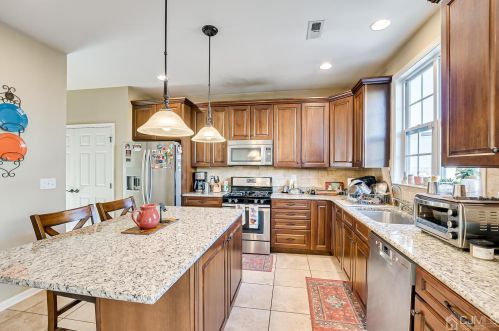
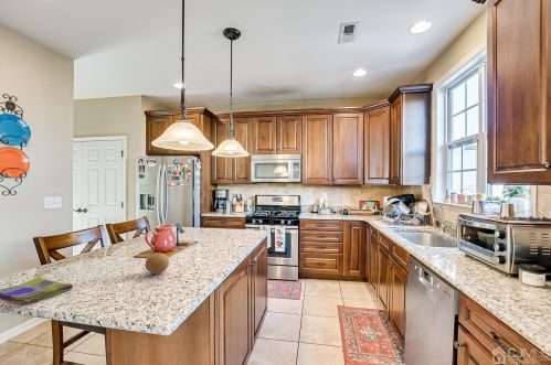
+ fruit [144,251,170,276]
+ dish towel [0,276,74,305]
